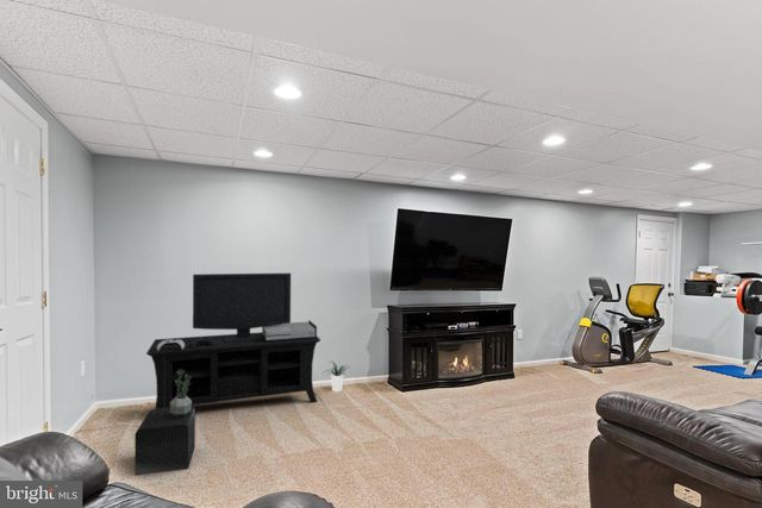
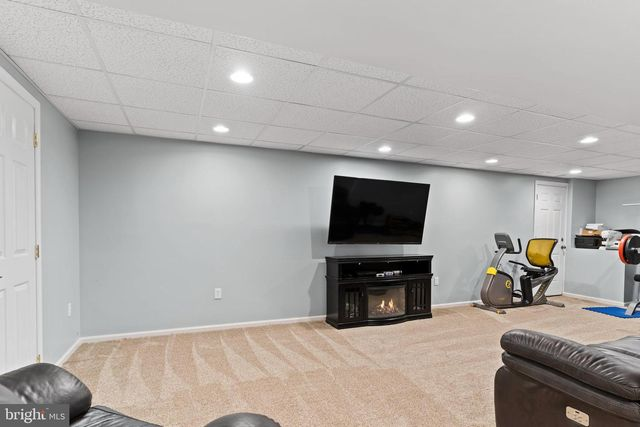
- speaker [133,406,196,477]
- media console [145,272,321,409]
- potted plant [170,370,193,418]
- potted plant [321,360,349,393]
